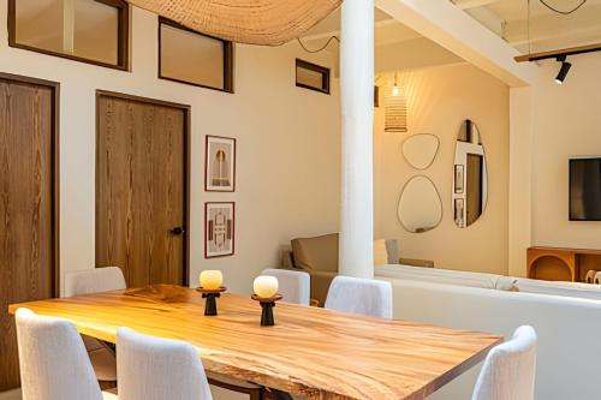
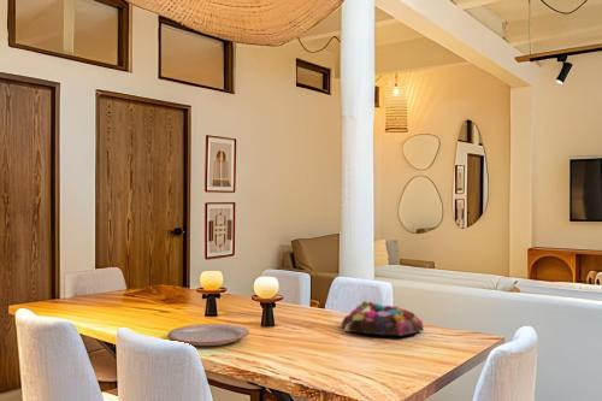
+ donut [340,300,424,337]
+ plate [166,323,250,347]
